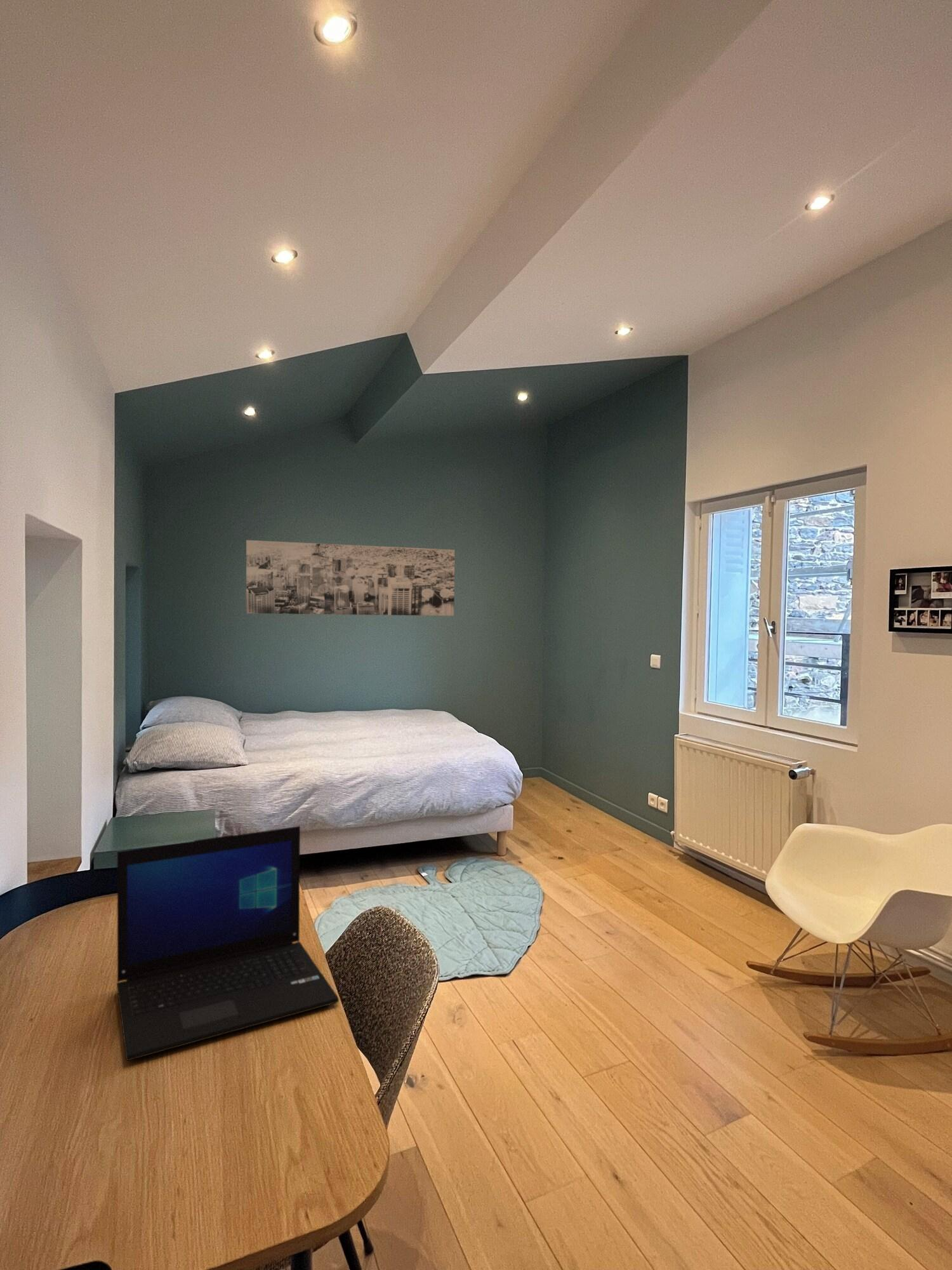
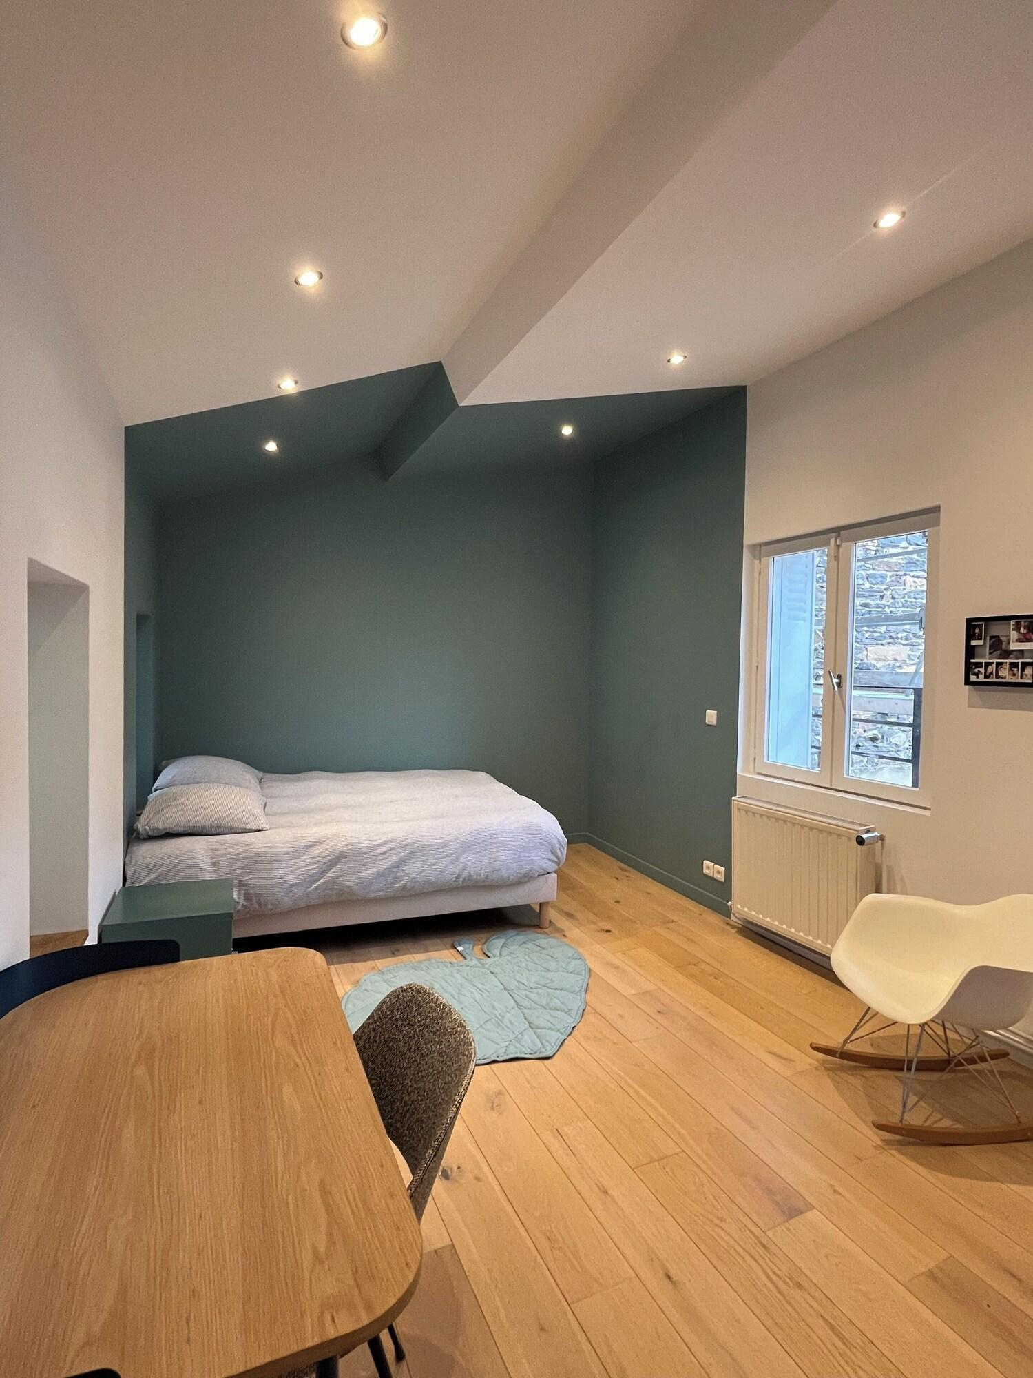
- wall art [246,540,455,617]
- laptop [116,825,340,1061]
